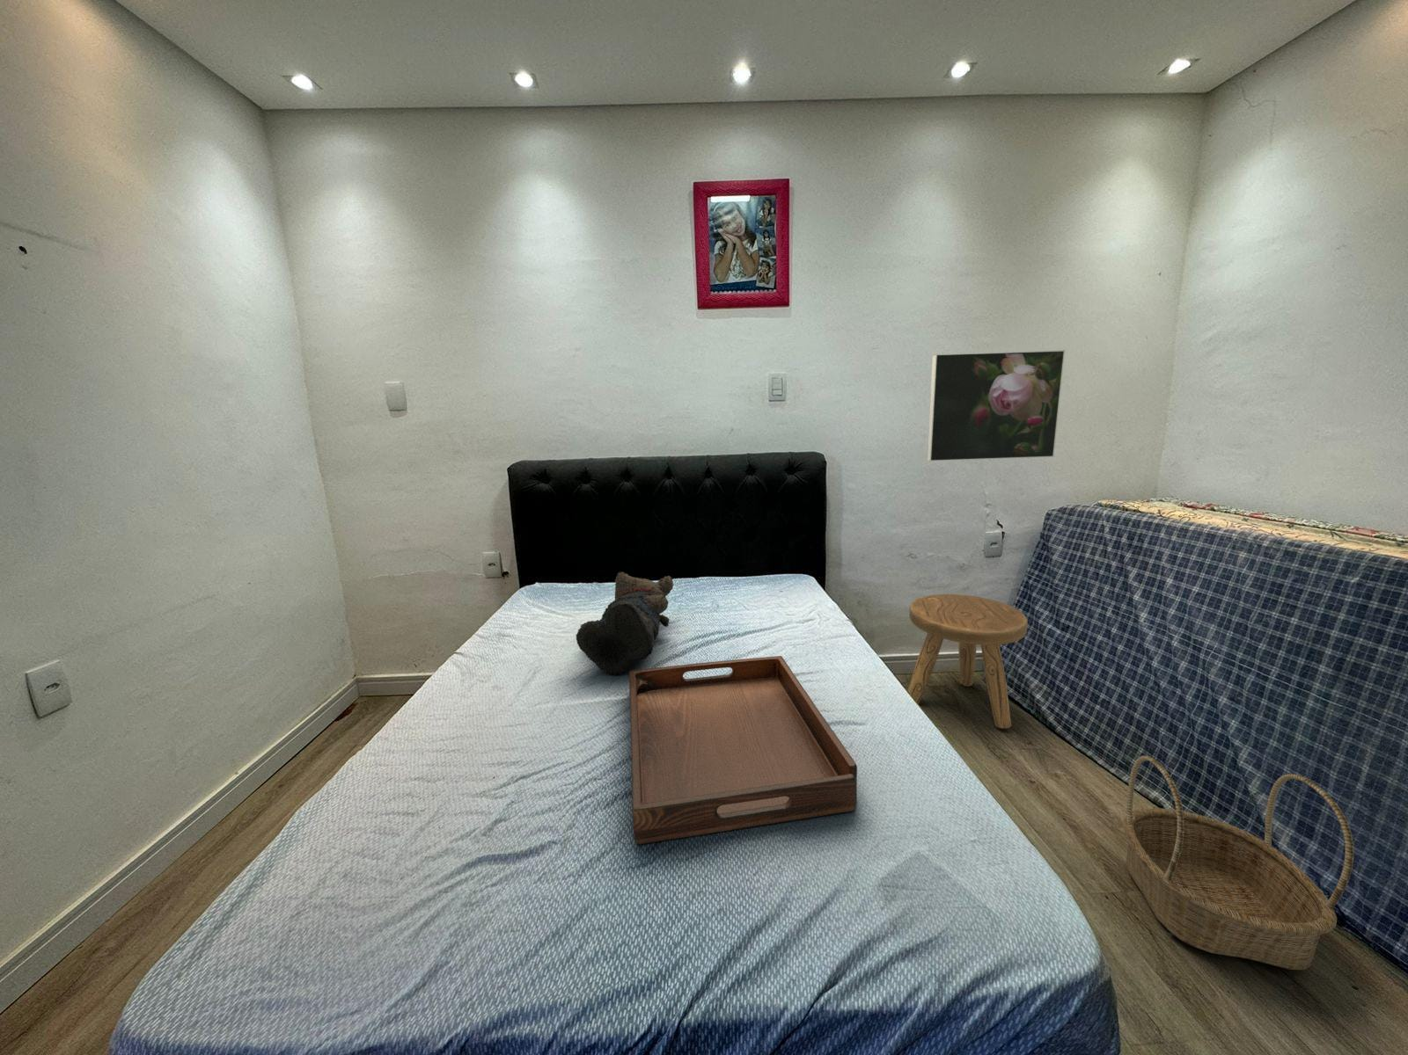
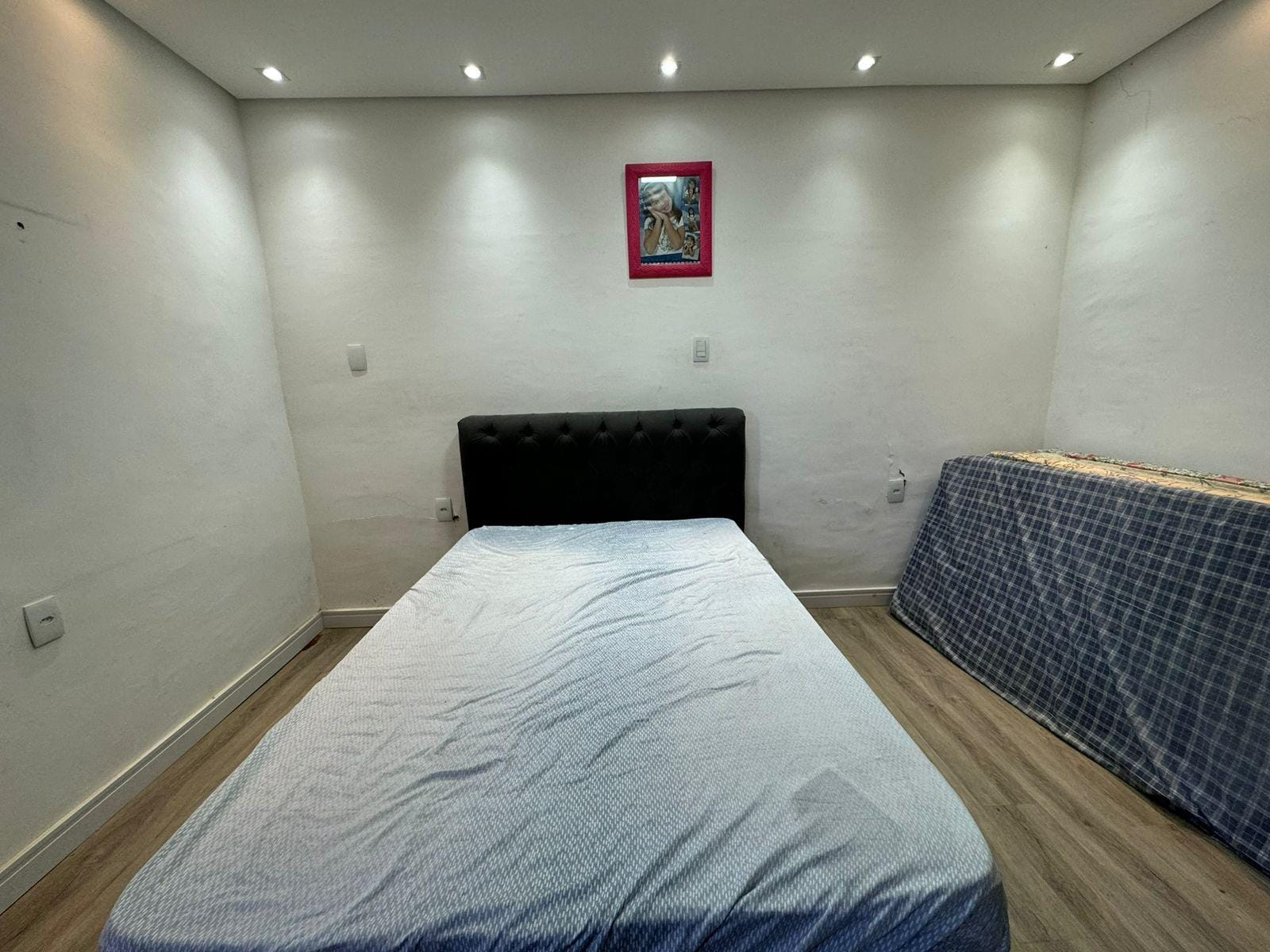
- teddy bear [575,571,674,676]
- serving tray [629,655,858,844]
- stool [907,594,1029,729]
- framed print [926,349,1065,462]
- basket [1123,755,1355,971]
